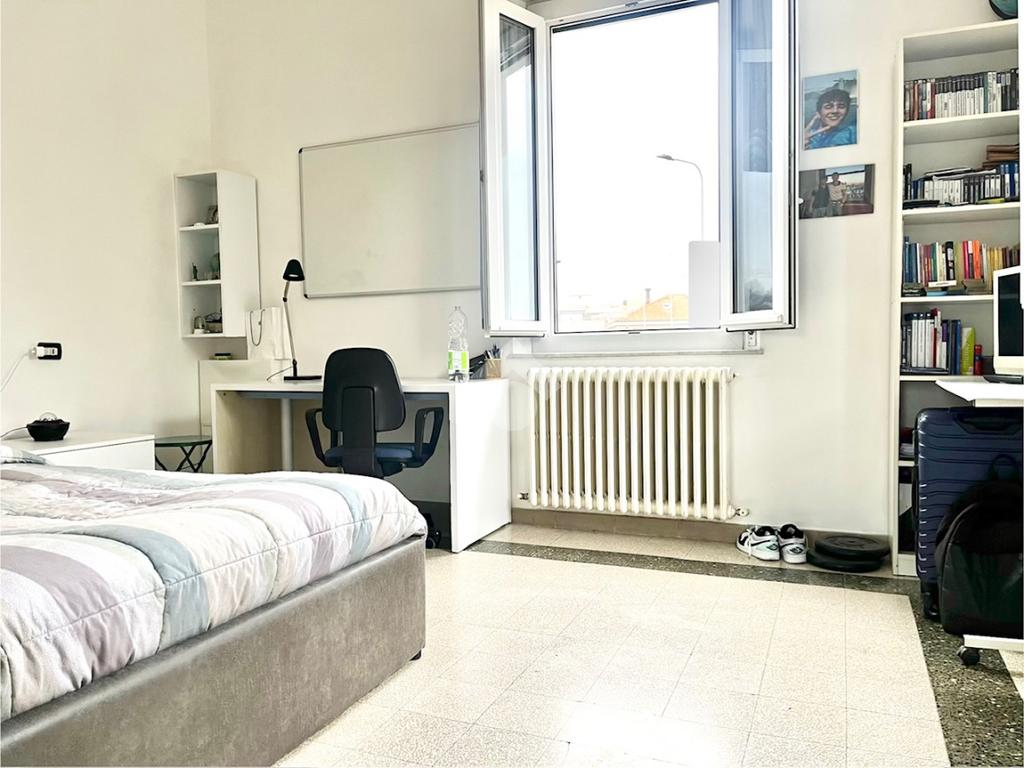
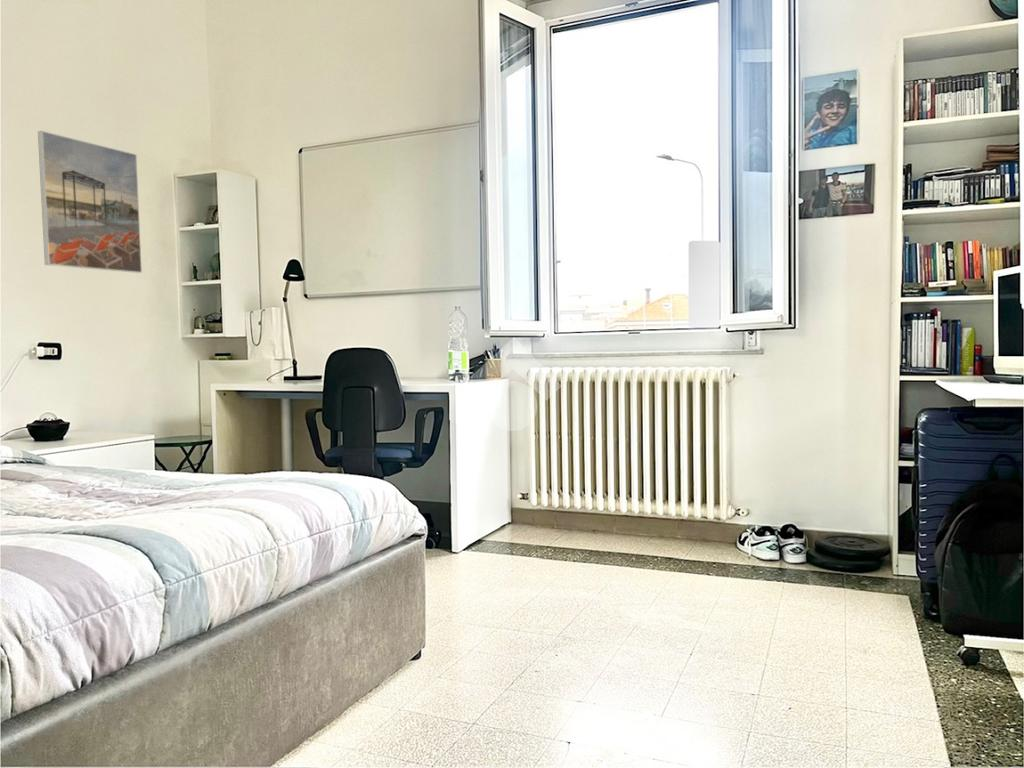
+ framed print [37,130,143,274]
